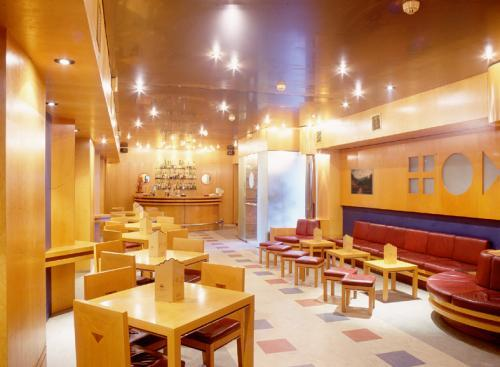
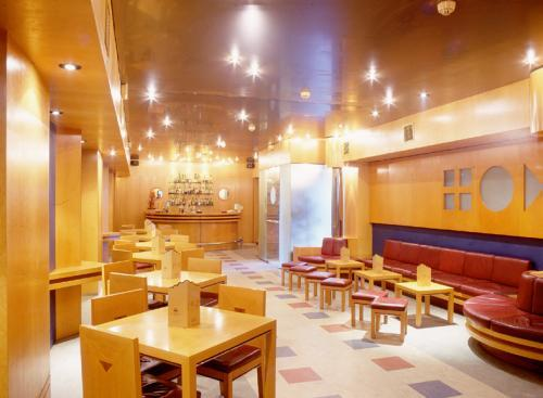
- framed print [350,166,375,196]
